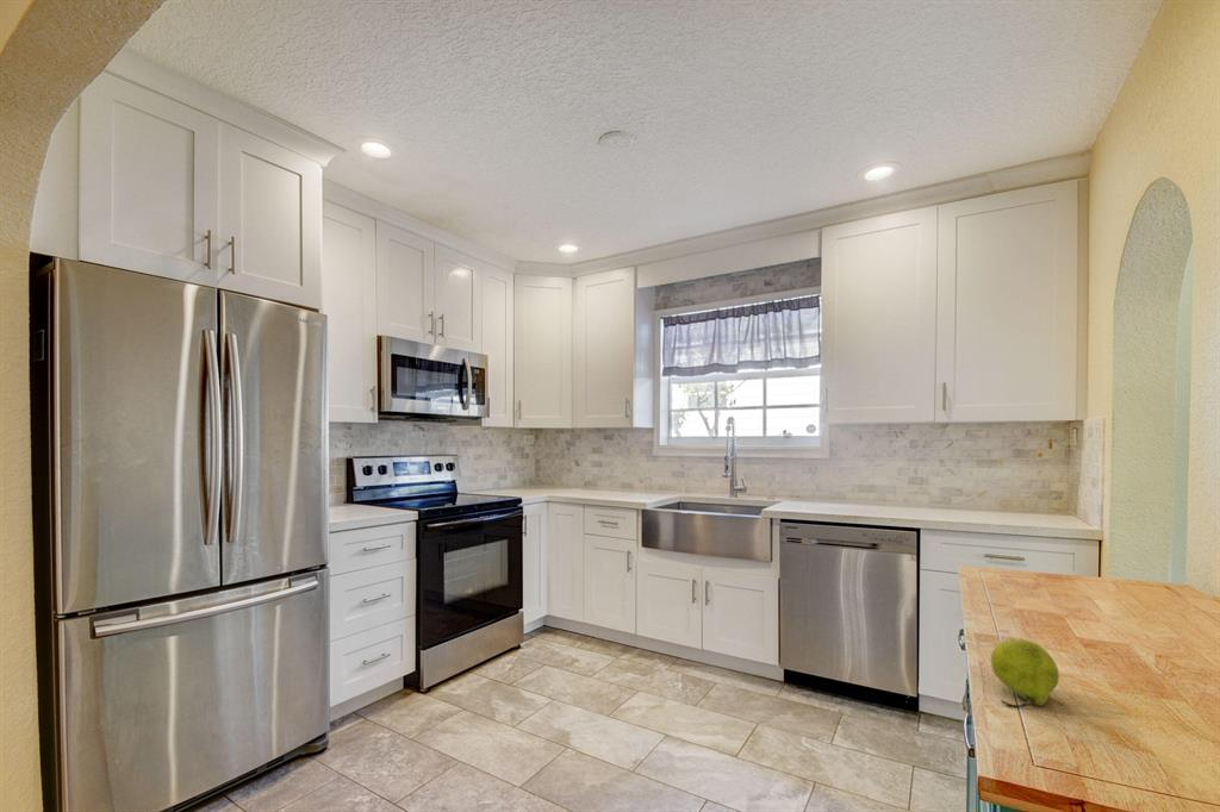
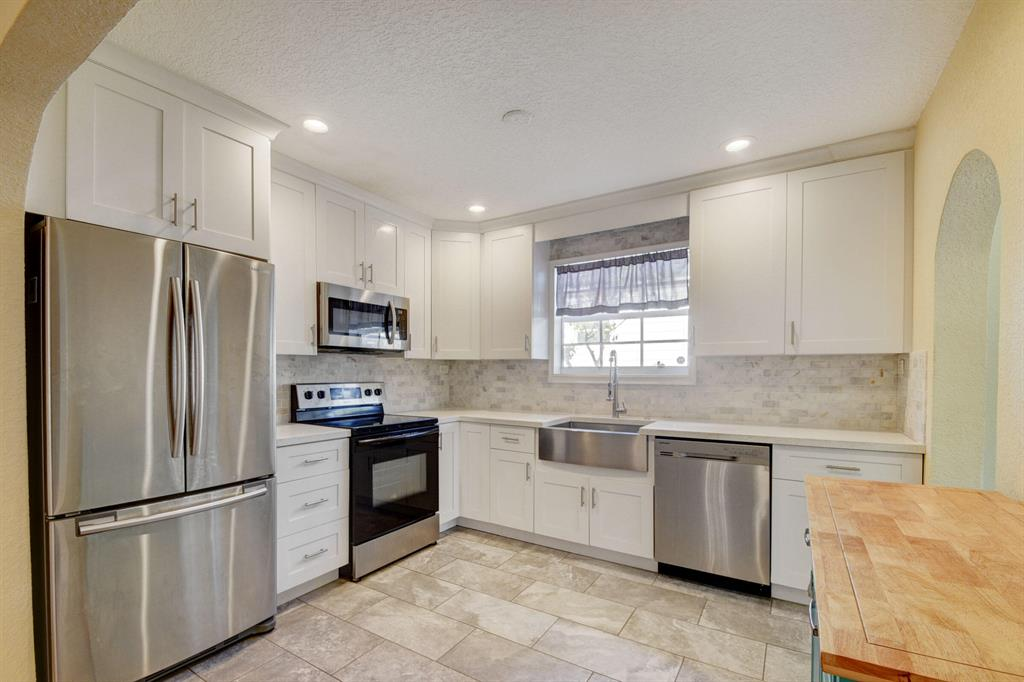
- fruit [990,638,1060,708]
